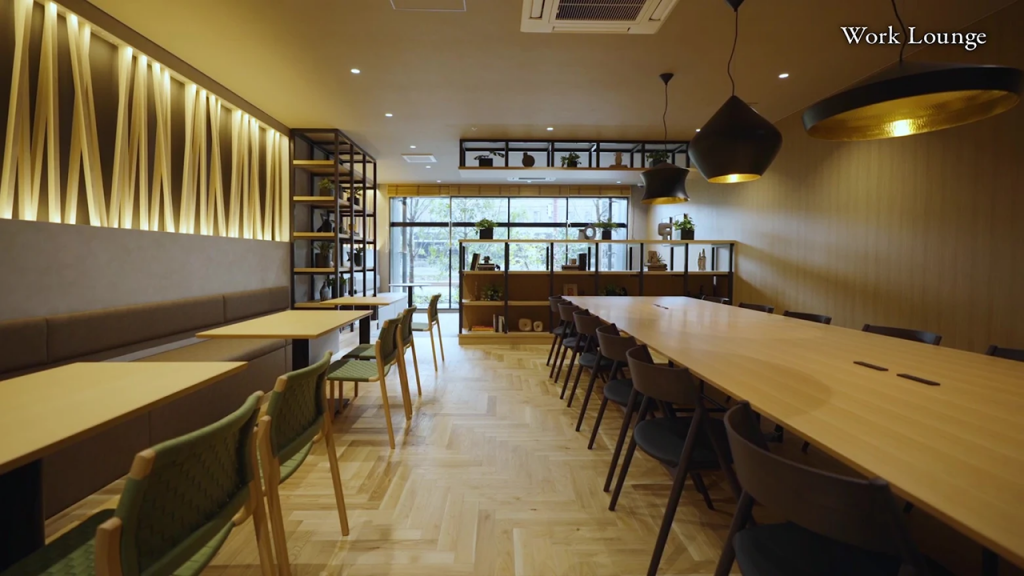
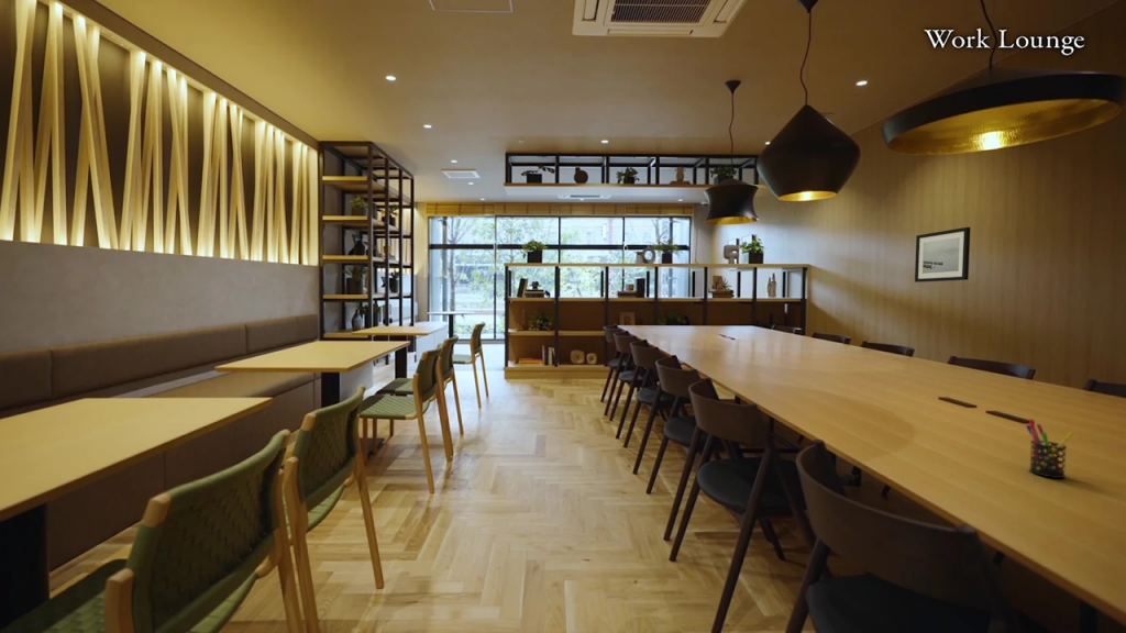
+ pen holder [1025,419,1075,479]
+ wall art [914,226,971,284]
